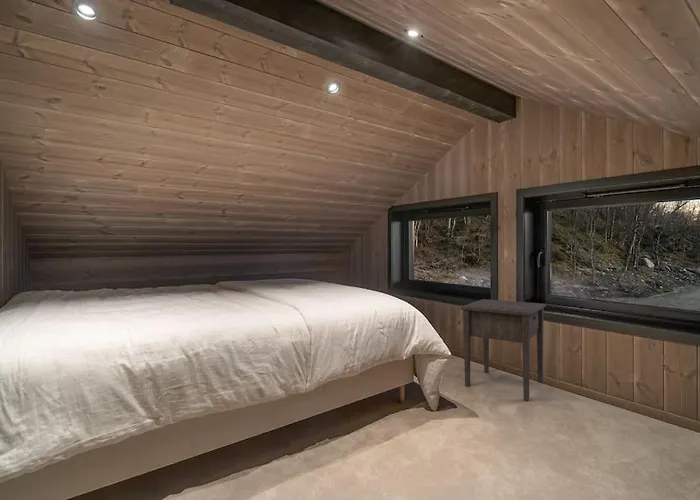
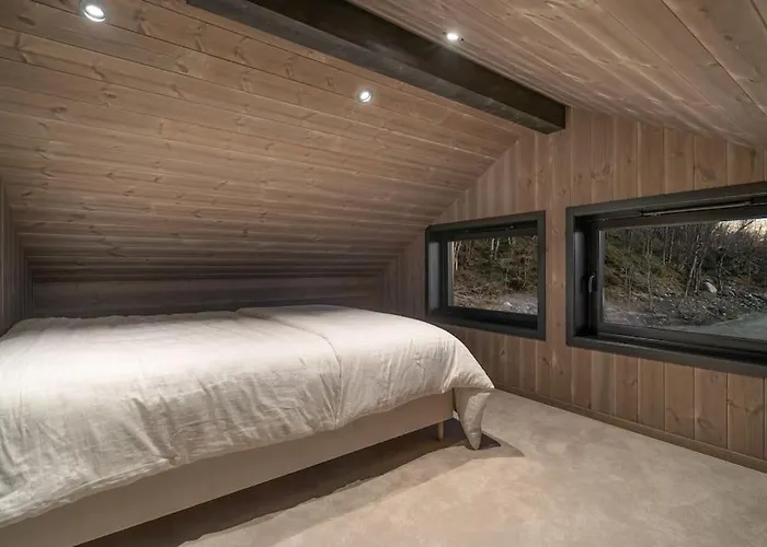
- nightstand [460,298,547,402]
